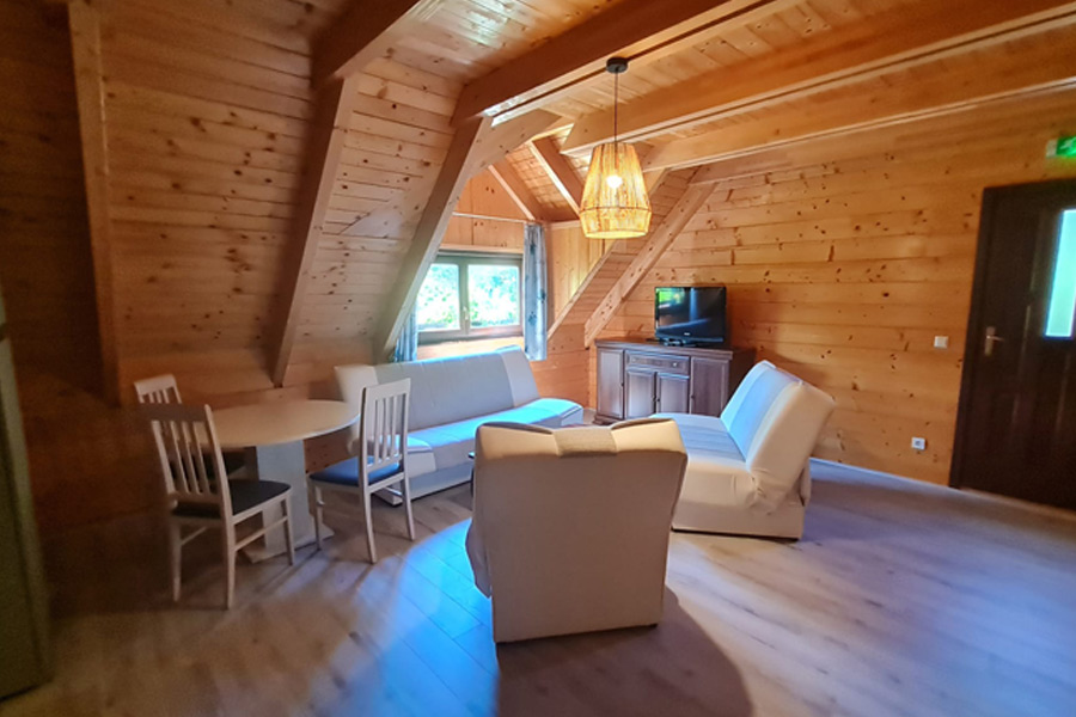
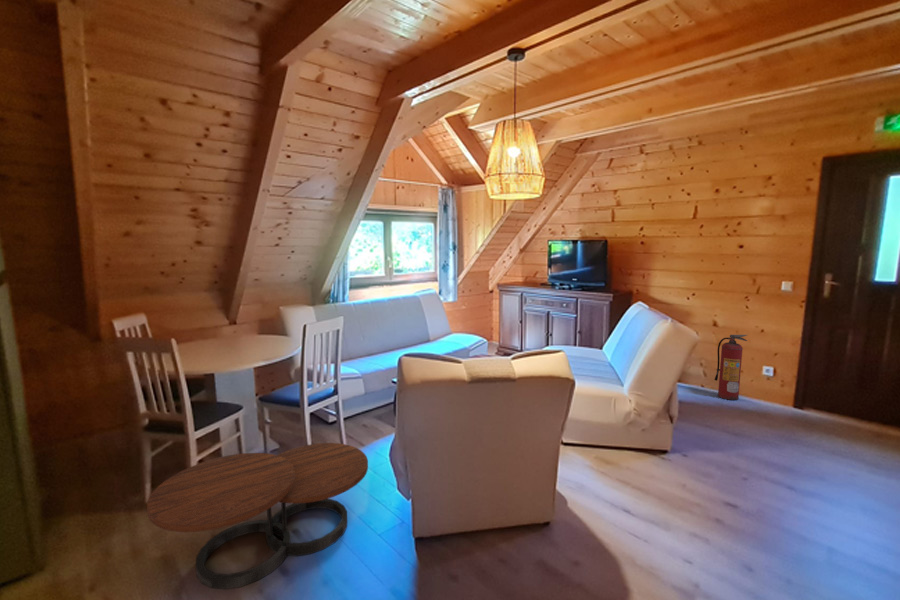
+ fire extinguisher [714,334,748,401]
+ coffee table [146,442,369,590]
